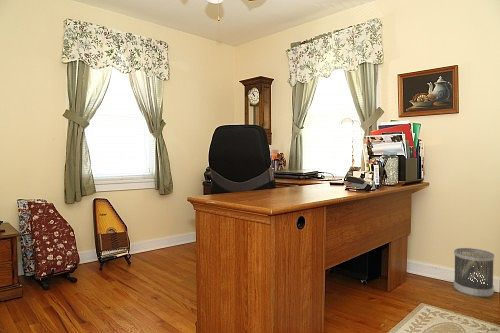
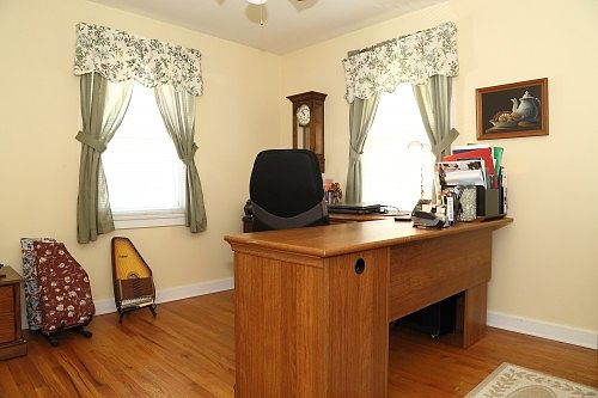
- wastebasket [453,247,495,298]
